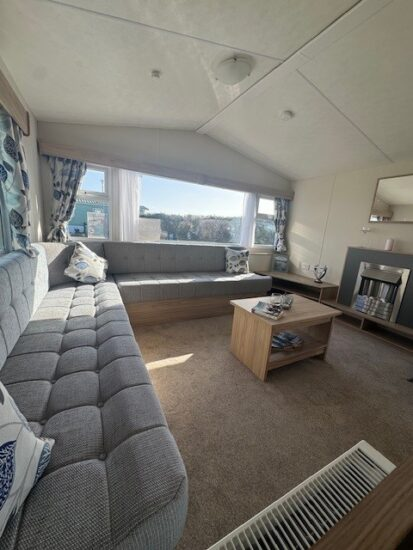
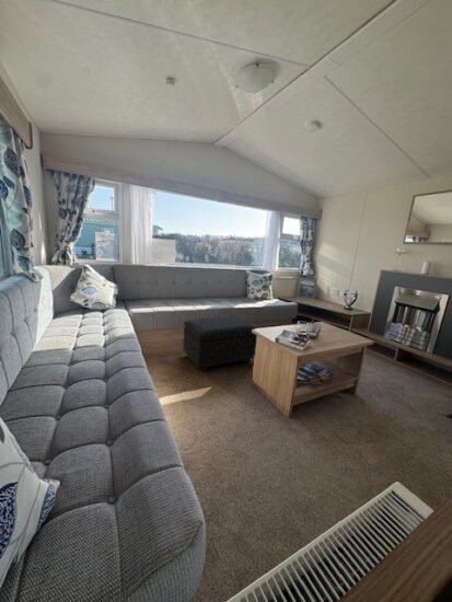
+ footstool [182,315,258,372]
